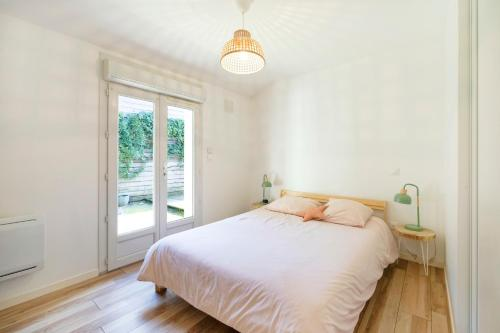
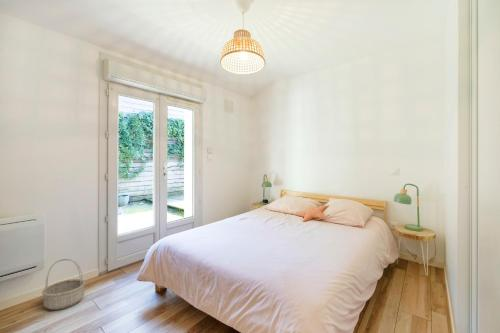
+ basket [41,258,86,311]
